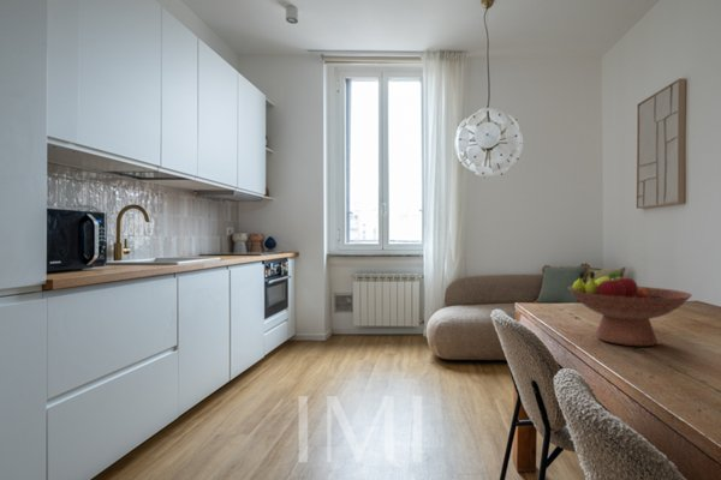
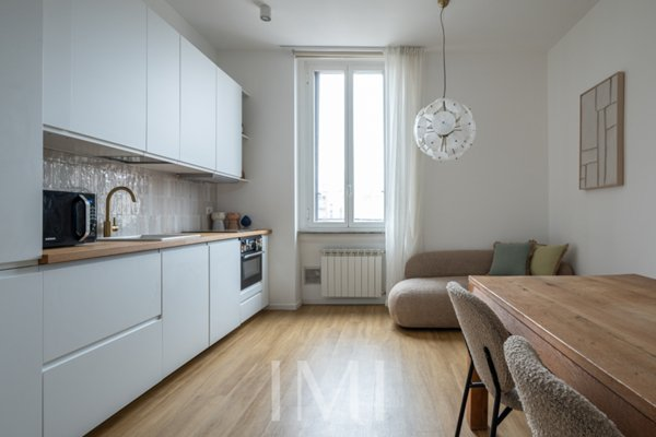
- fruit bowl [566,270,693,347]
